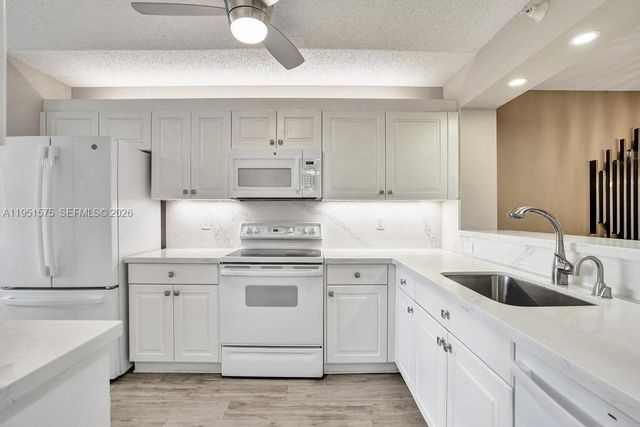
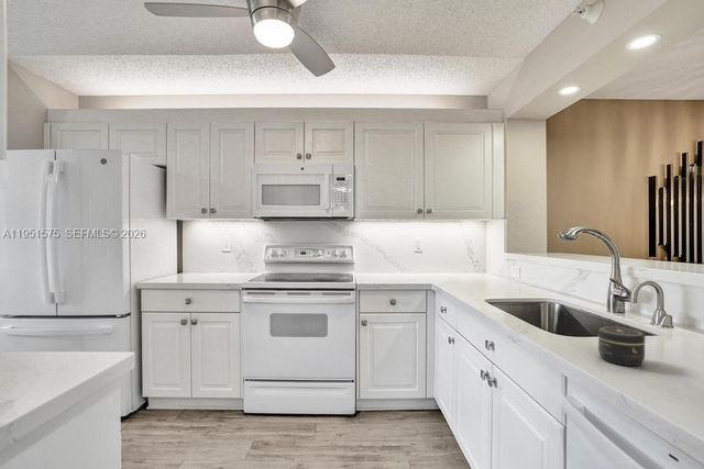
+ jar [597,326,647,367]
